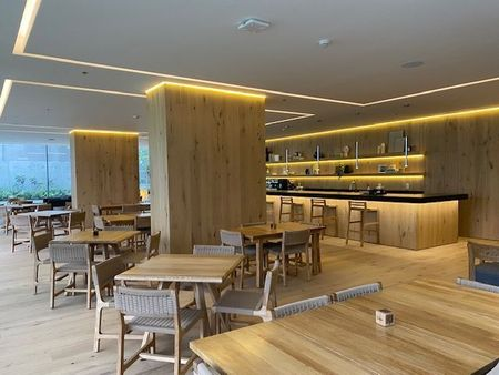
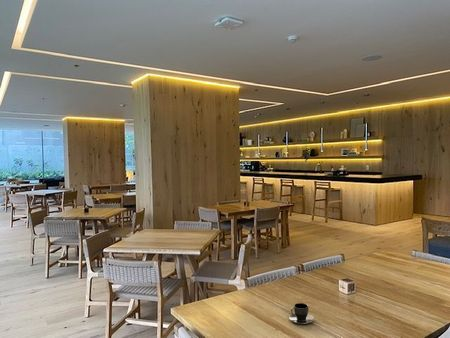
+ teacup [288,302,315,325]
